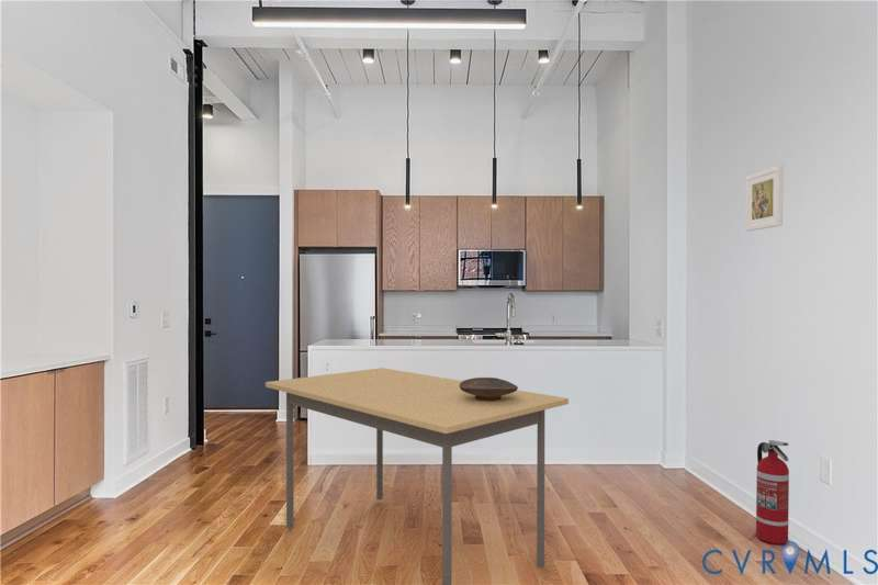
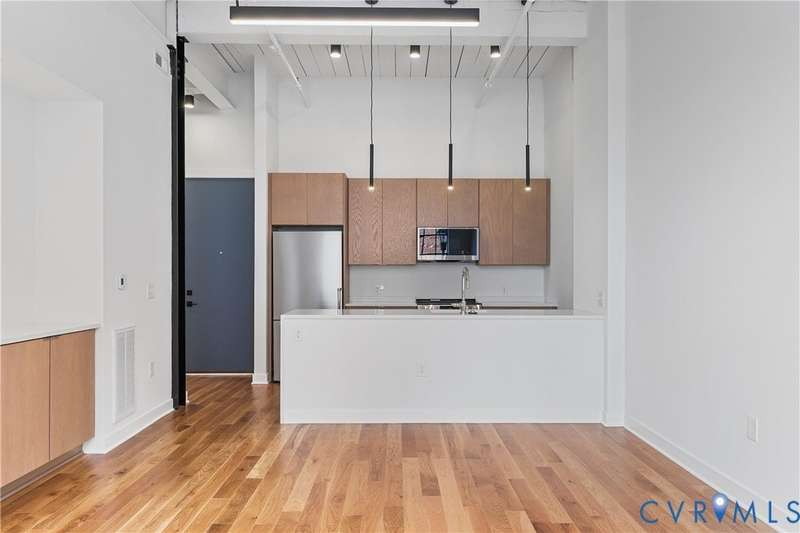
- dining table [264,367,570,585]
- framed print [744,165,785,233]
- decorative bowl [459,376,519,401]
- fire extinguisher [755,439,790,545]
